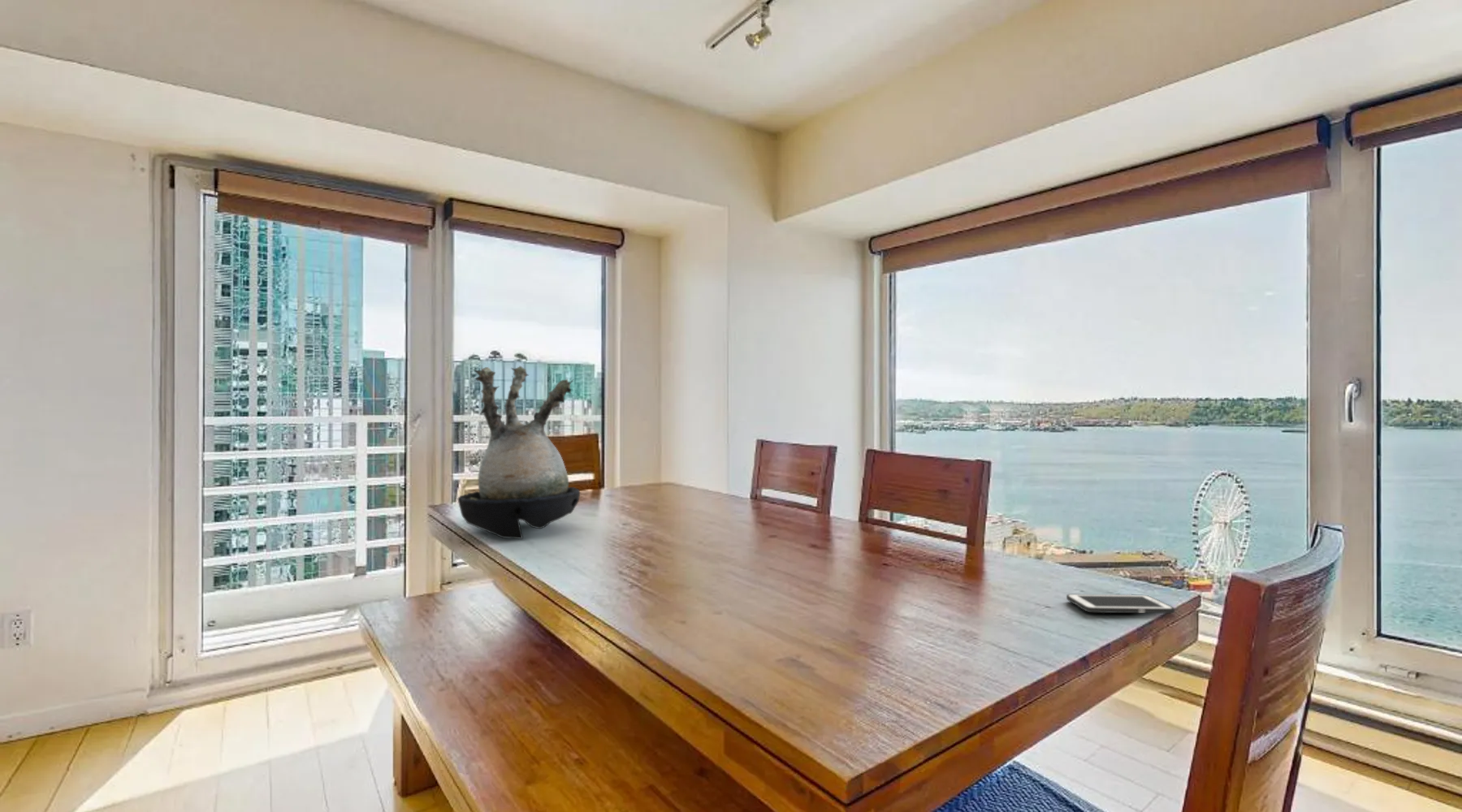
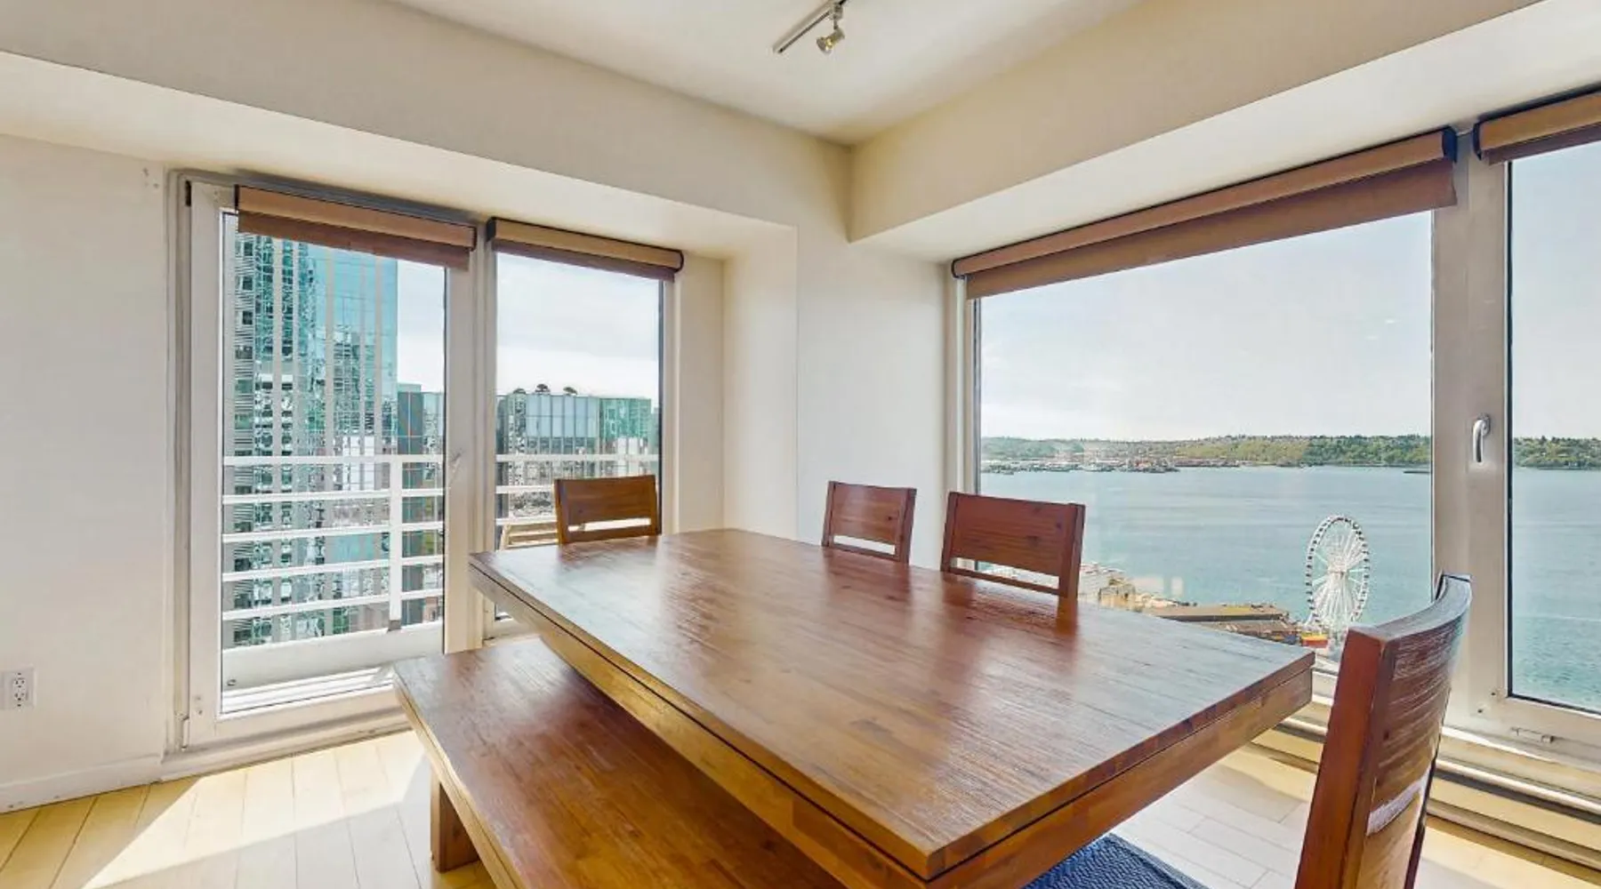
- plant [457,365,581,540]
- cell phone [1066,594,1175,614]
